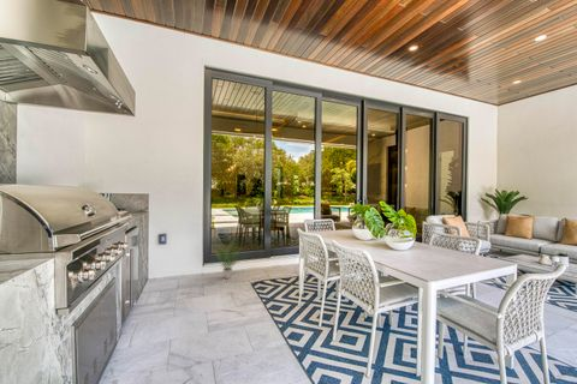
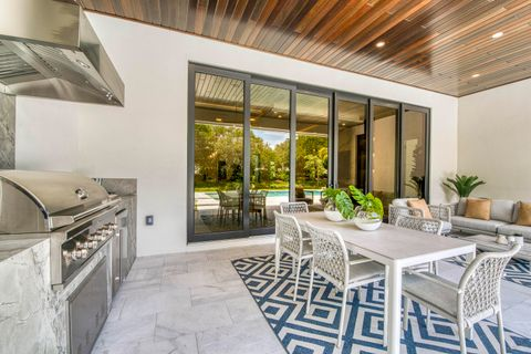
- potted plant [213,240,243,280]
